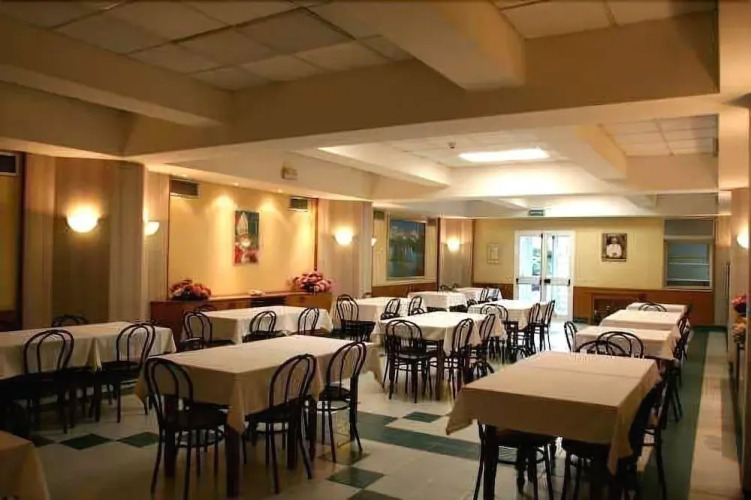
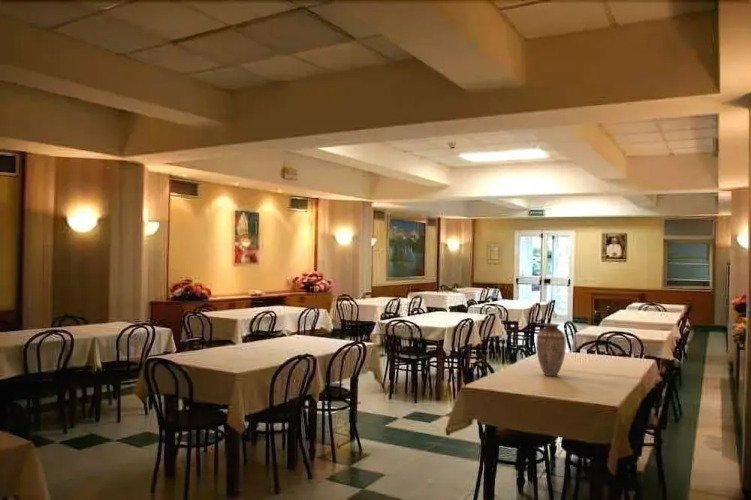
+ vase [535,322,567,377]
